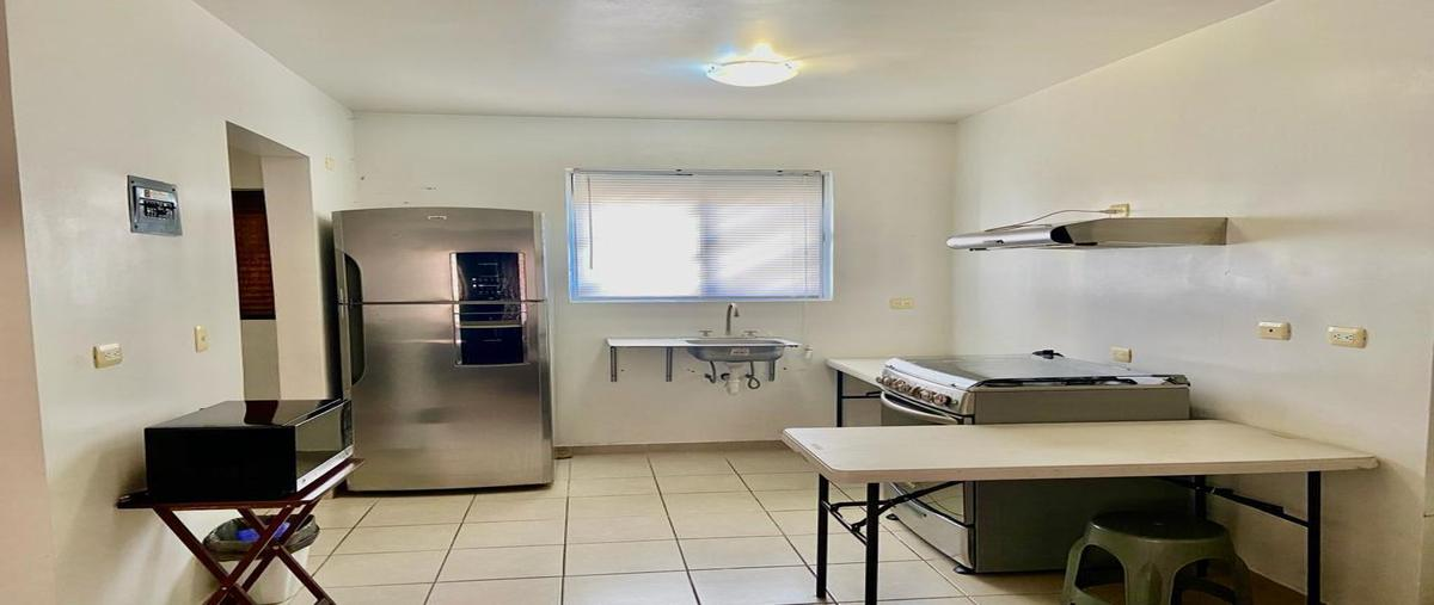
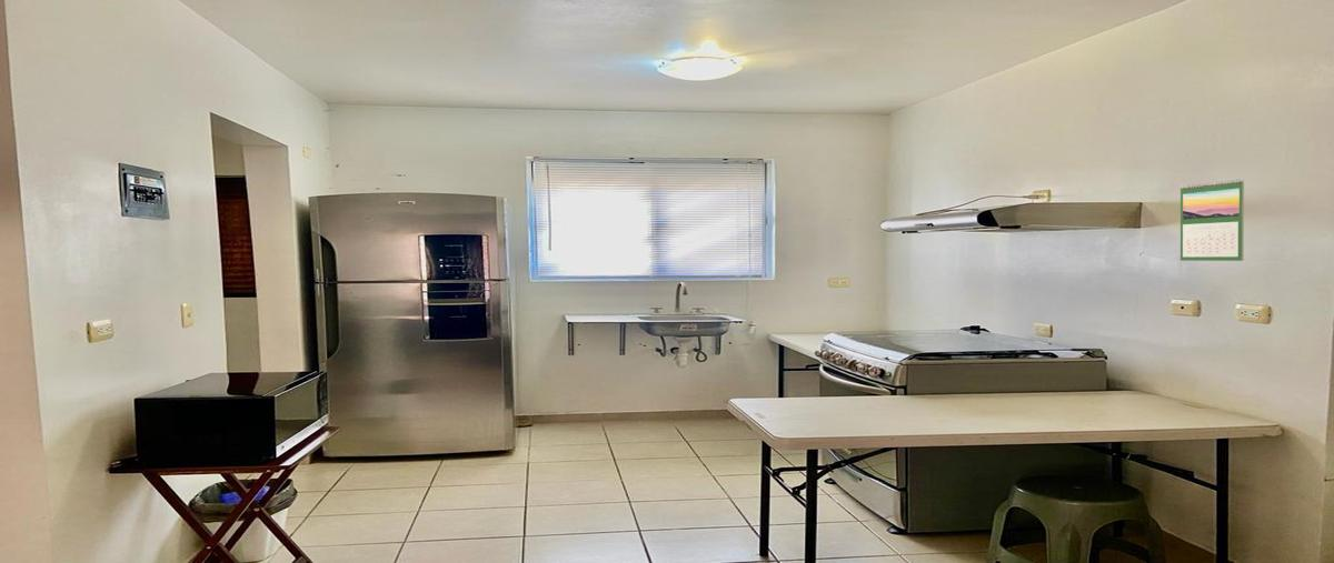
+ calendar [1179,178,1245,262]
